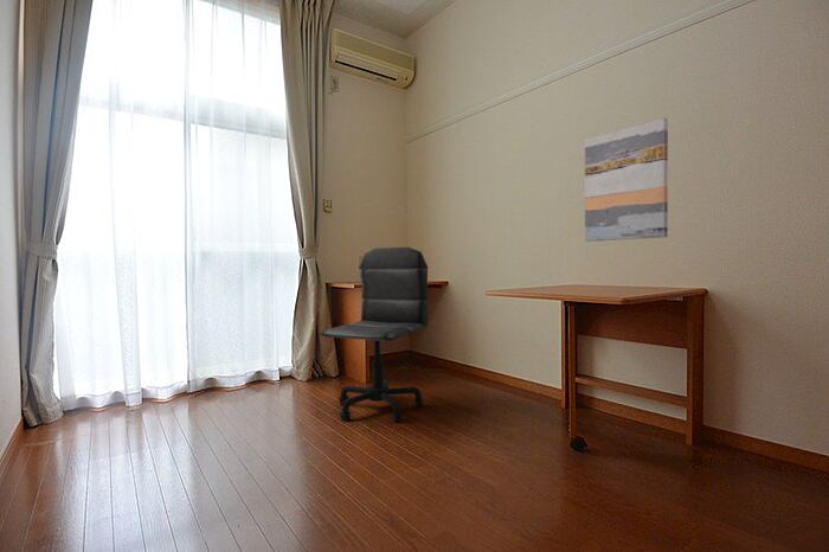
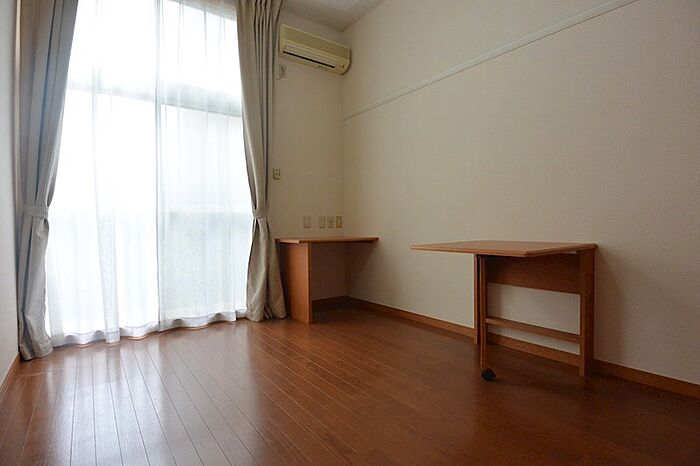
- wall art [584,117,669,243]
- office chair [319,246,429,423]
